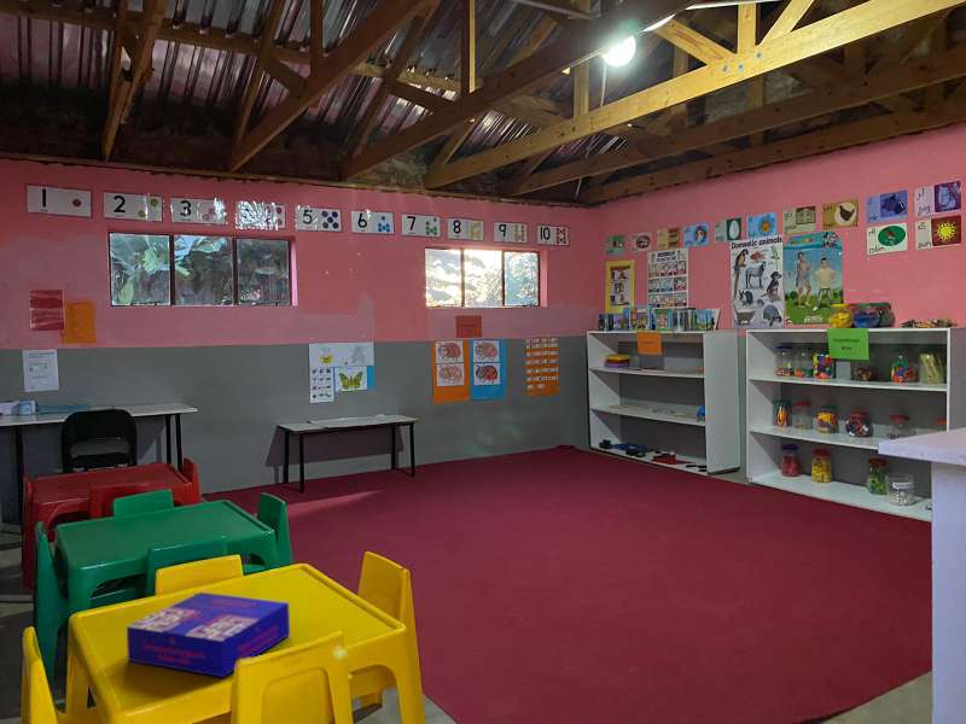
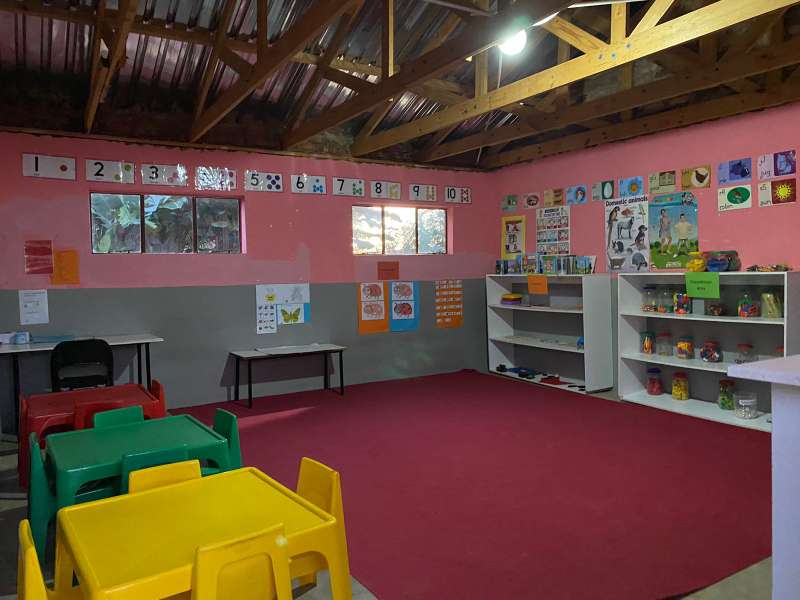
- board game [126,591,291,678]
